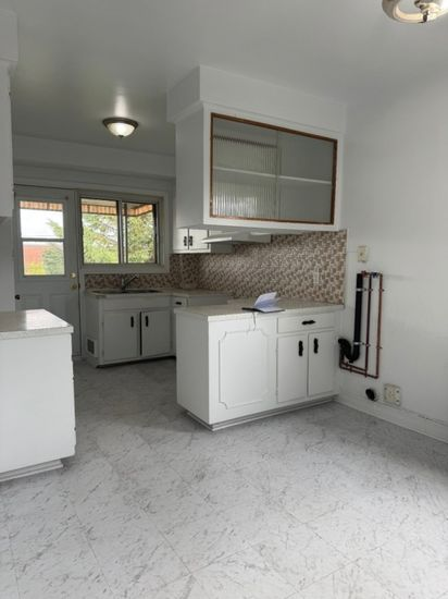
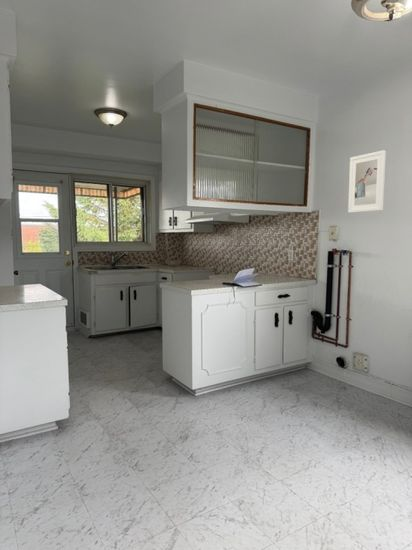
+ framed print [347,149,387,214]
